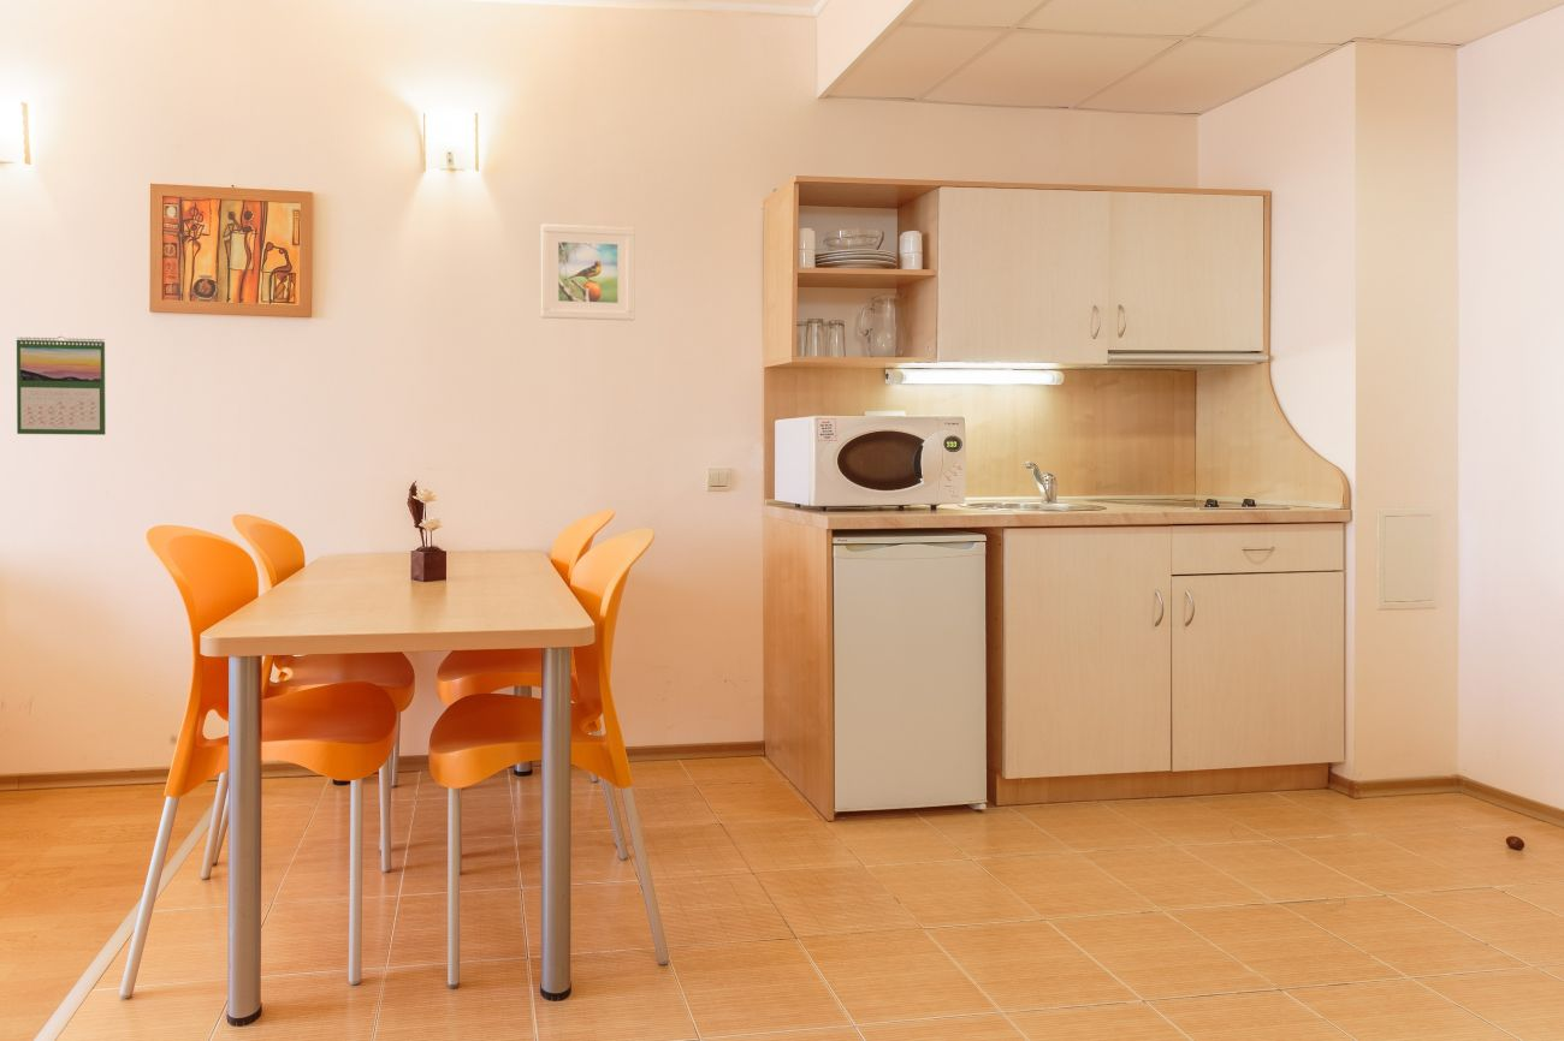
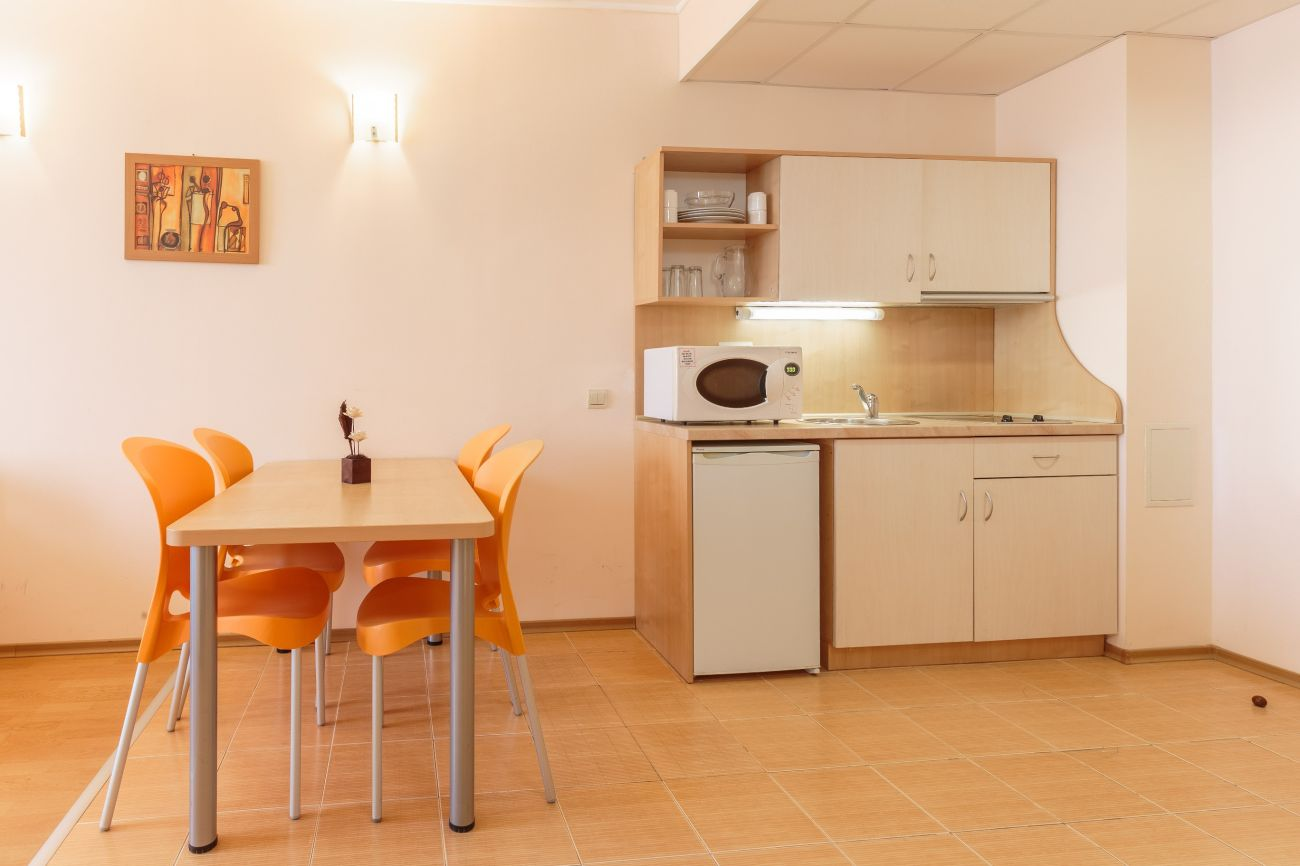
- calendar [16,335,107,436]
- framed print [540,224,636,322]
